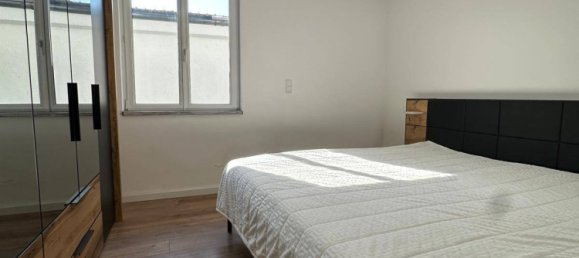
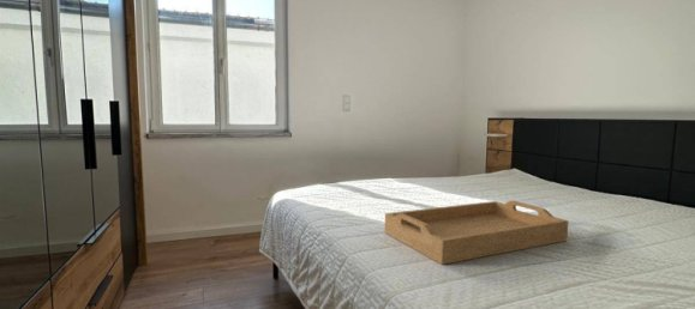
+ serving tray [384,200,570,266]
